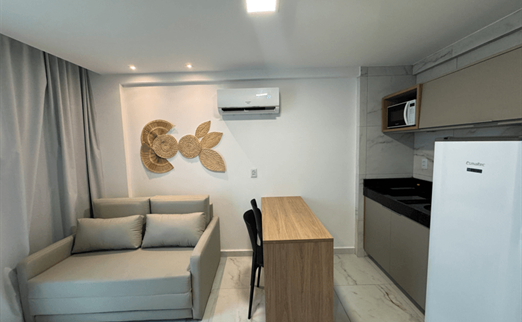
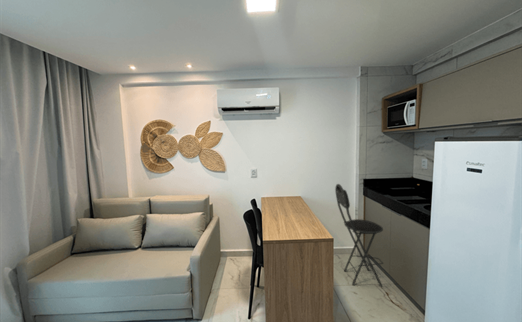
+ bar stool [334,183,384,287]
